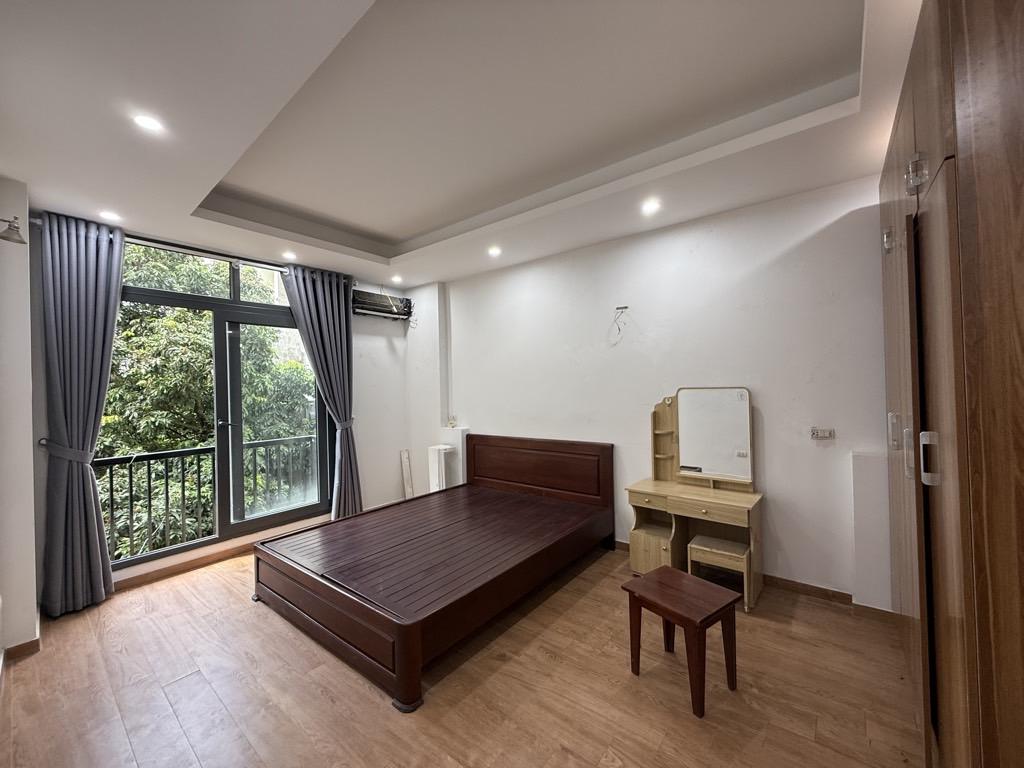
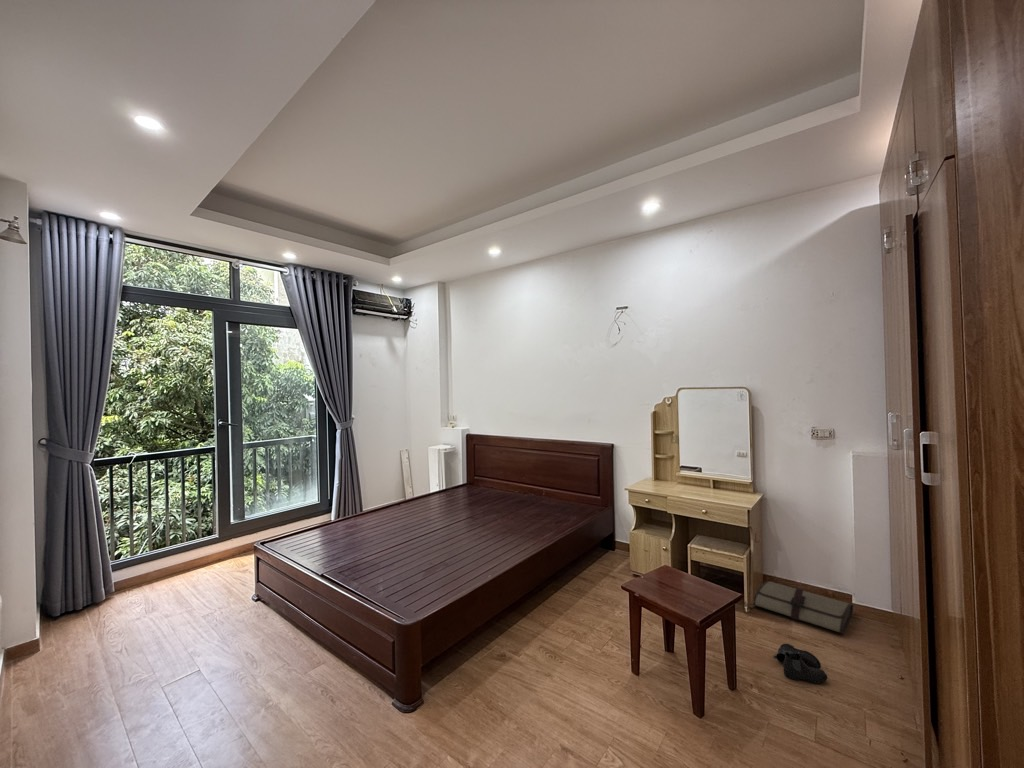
+ boots [773,643,828,685]
+ tool roll [752,580,854,635]
